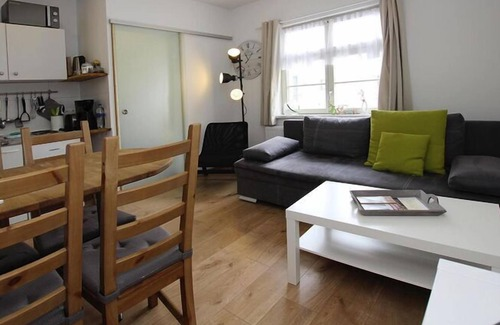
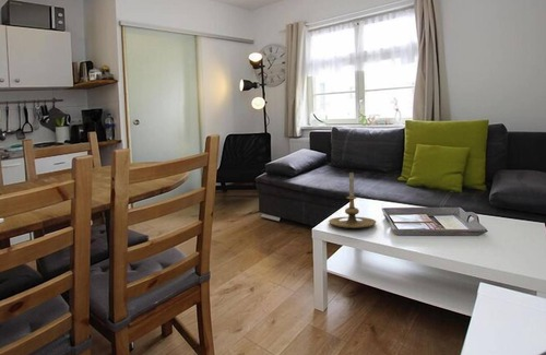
+ candle holder [328,171,377,229]
